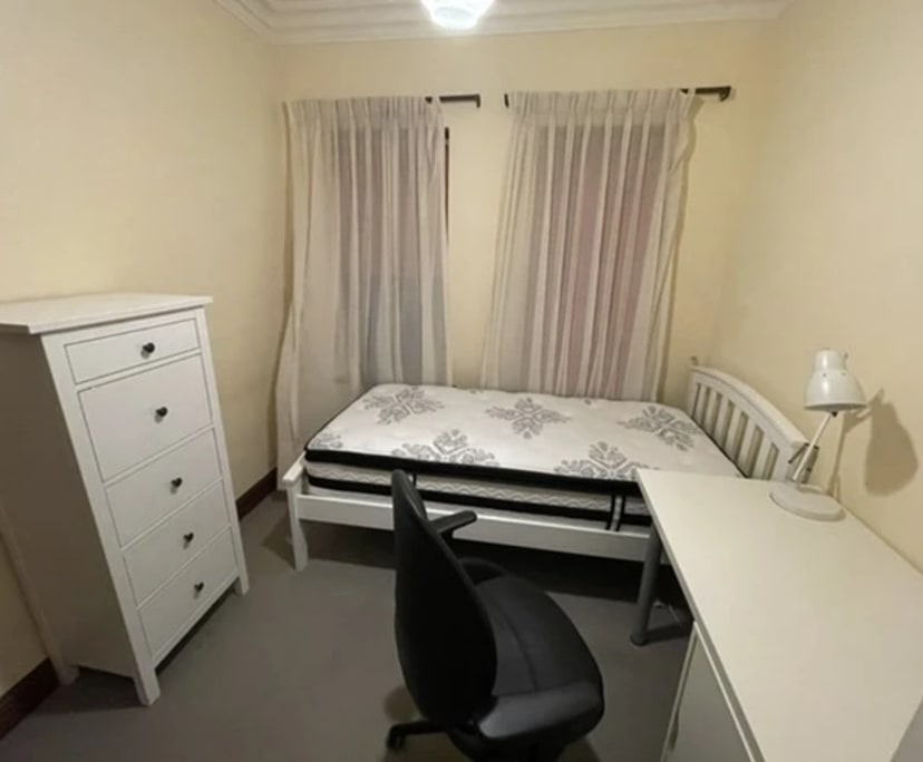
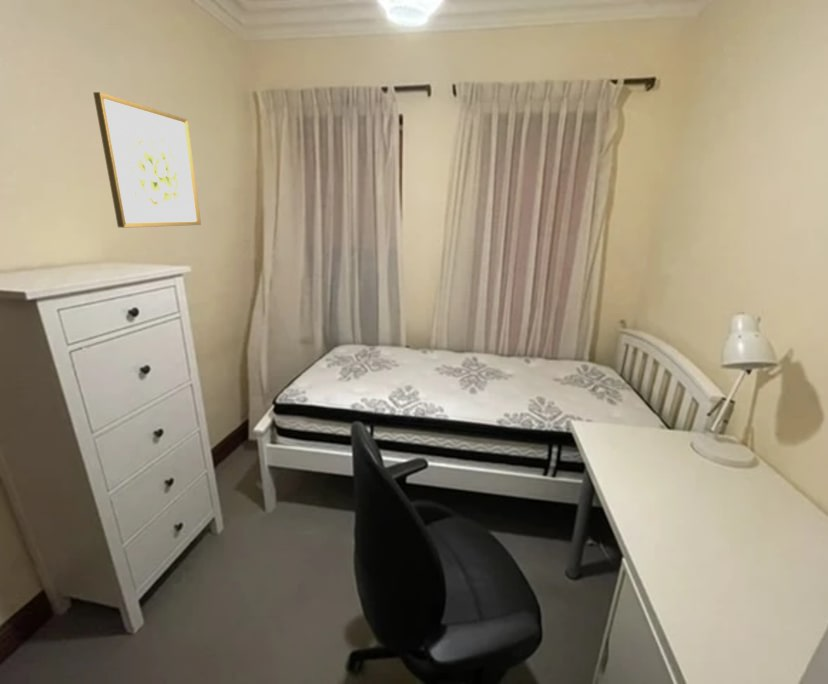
+ wall art [92,91,202,229]
